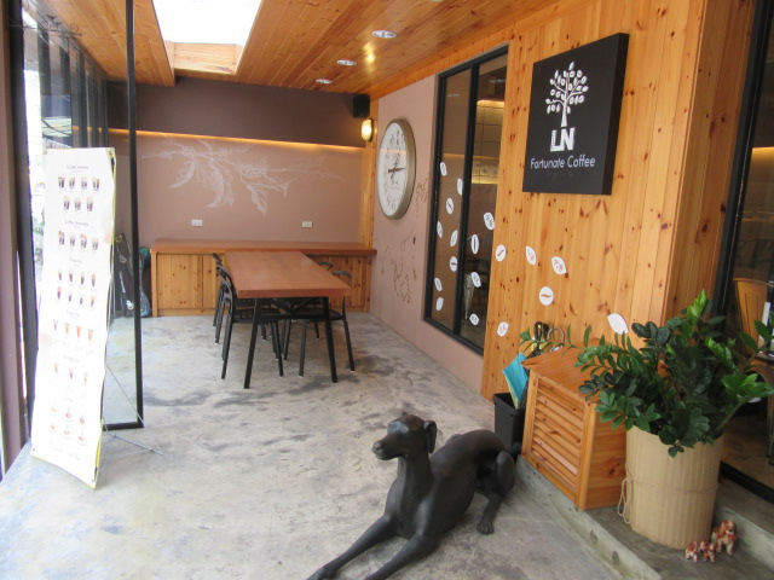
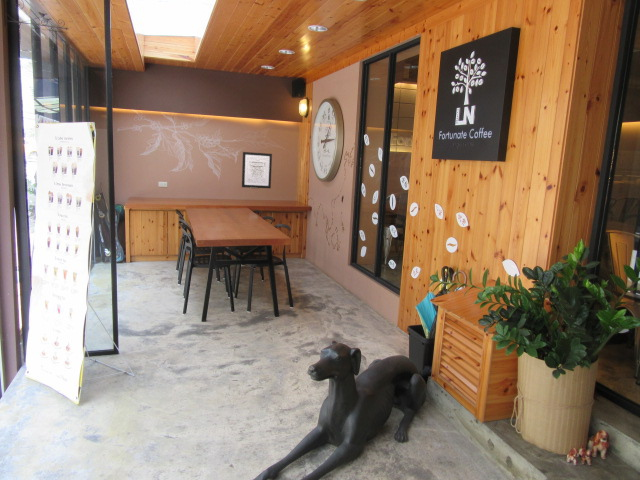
+ wall art [241,151,273,189]
